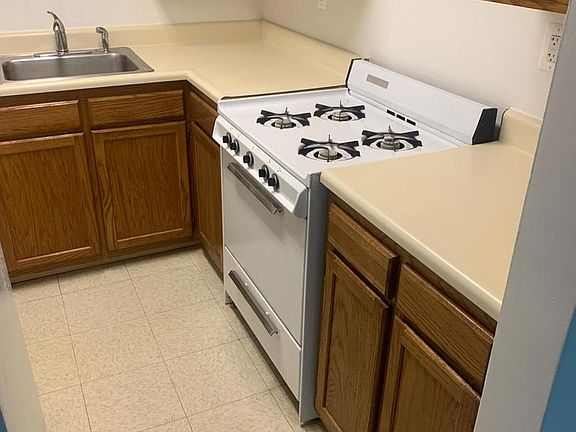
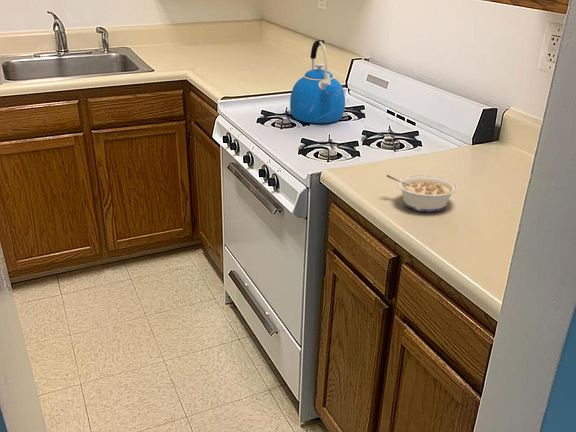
+ kettle [289,39,346,124]
+ legume [386,174,459,213]
